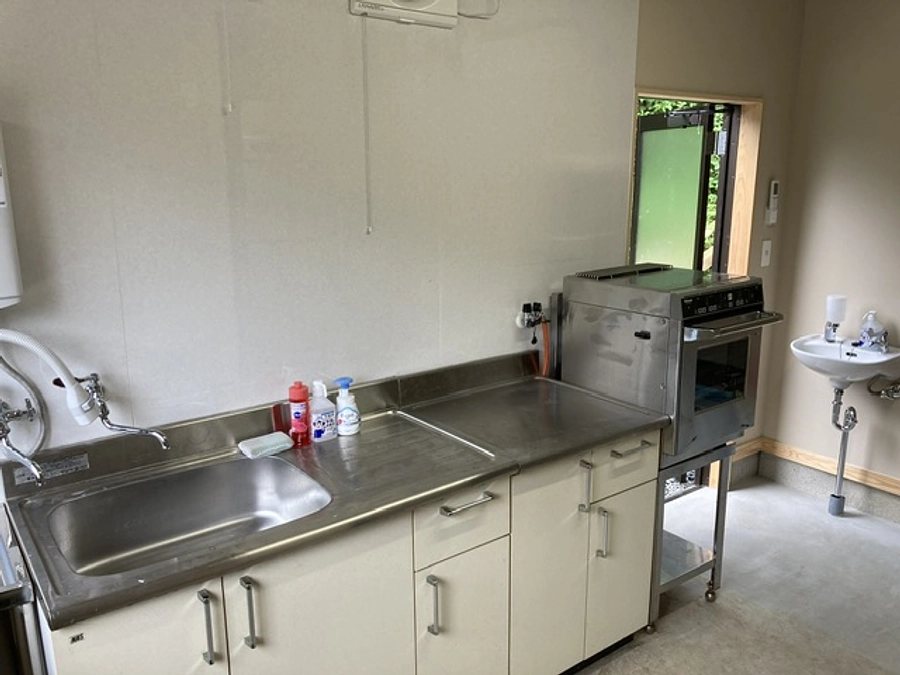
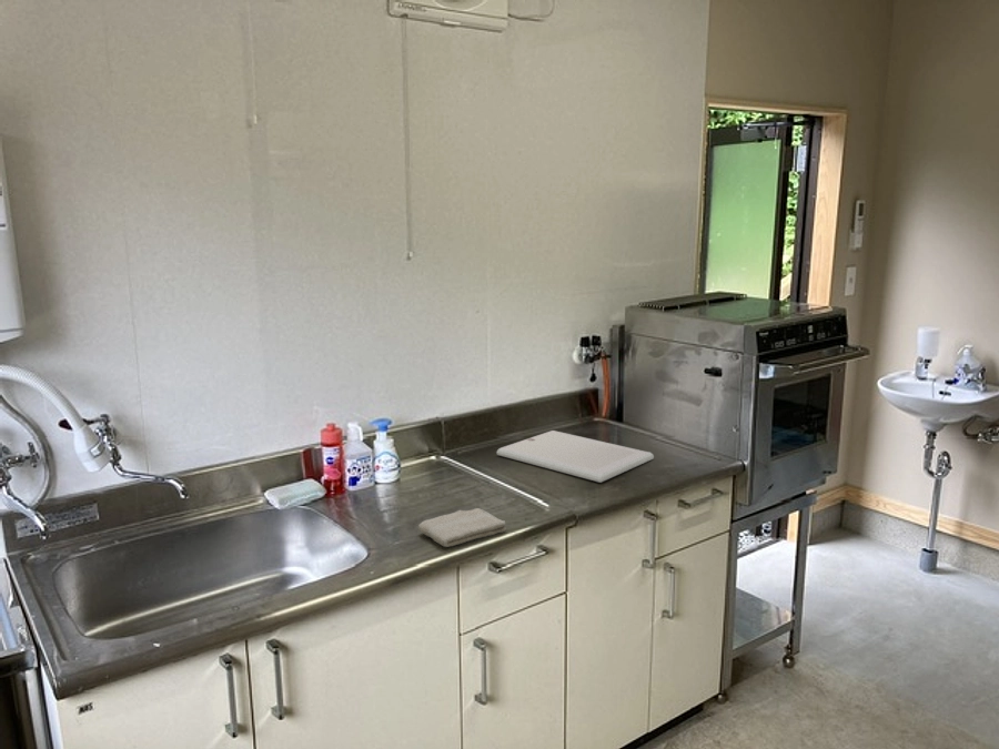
+ washcloth [417,507,507,548]
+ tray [495,429,655,484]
